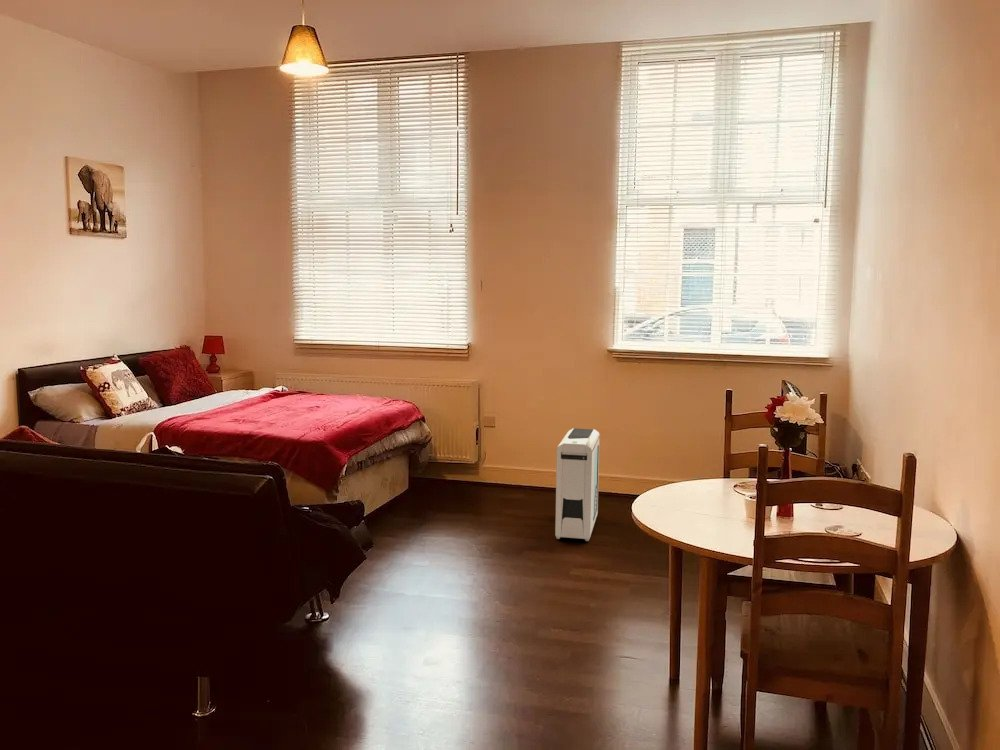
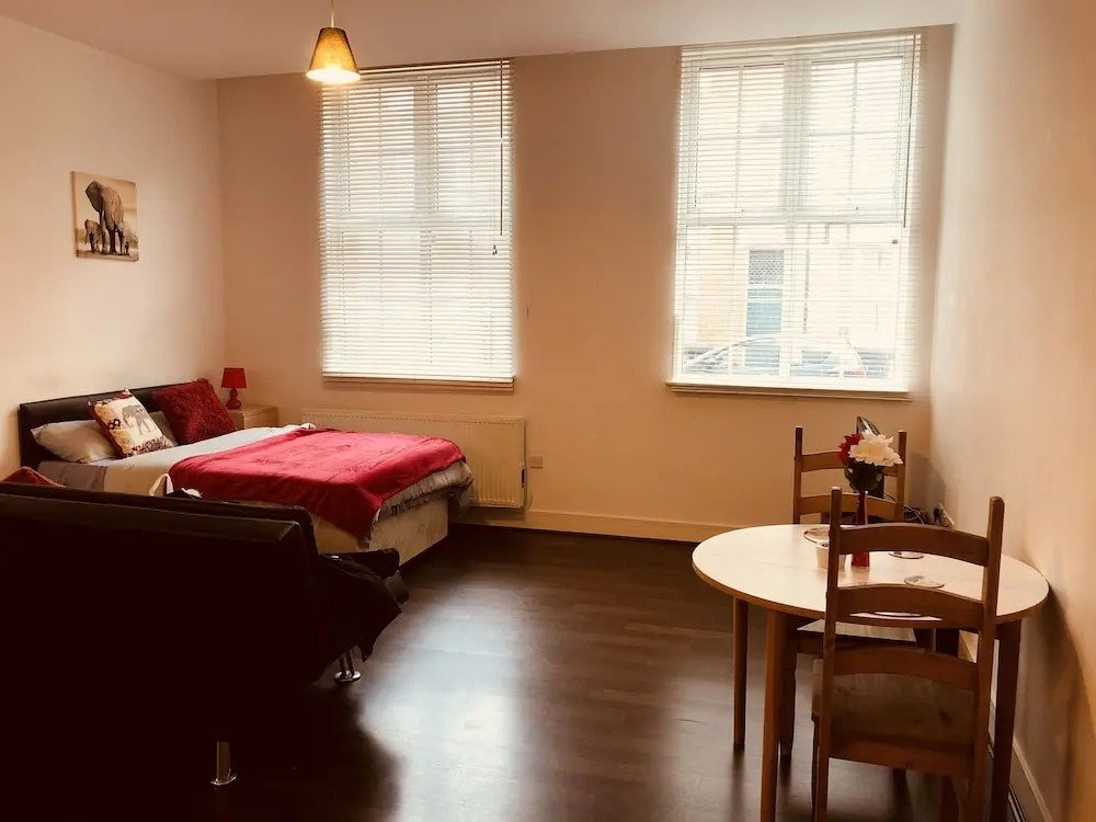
- air purifier [554,427,600,542]
